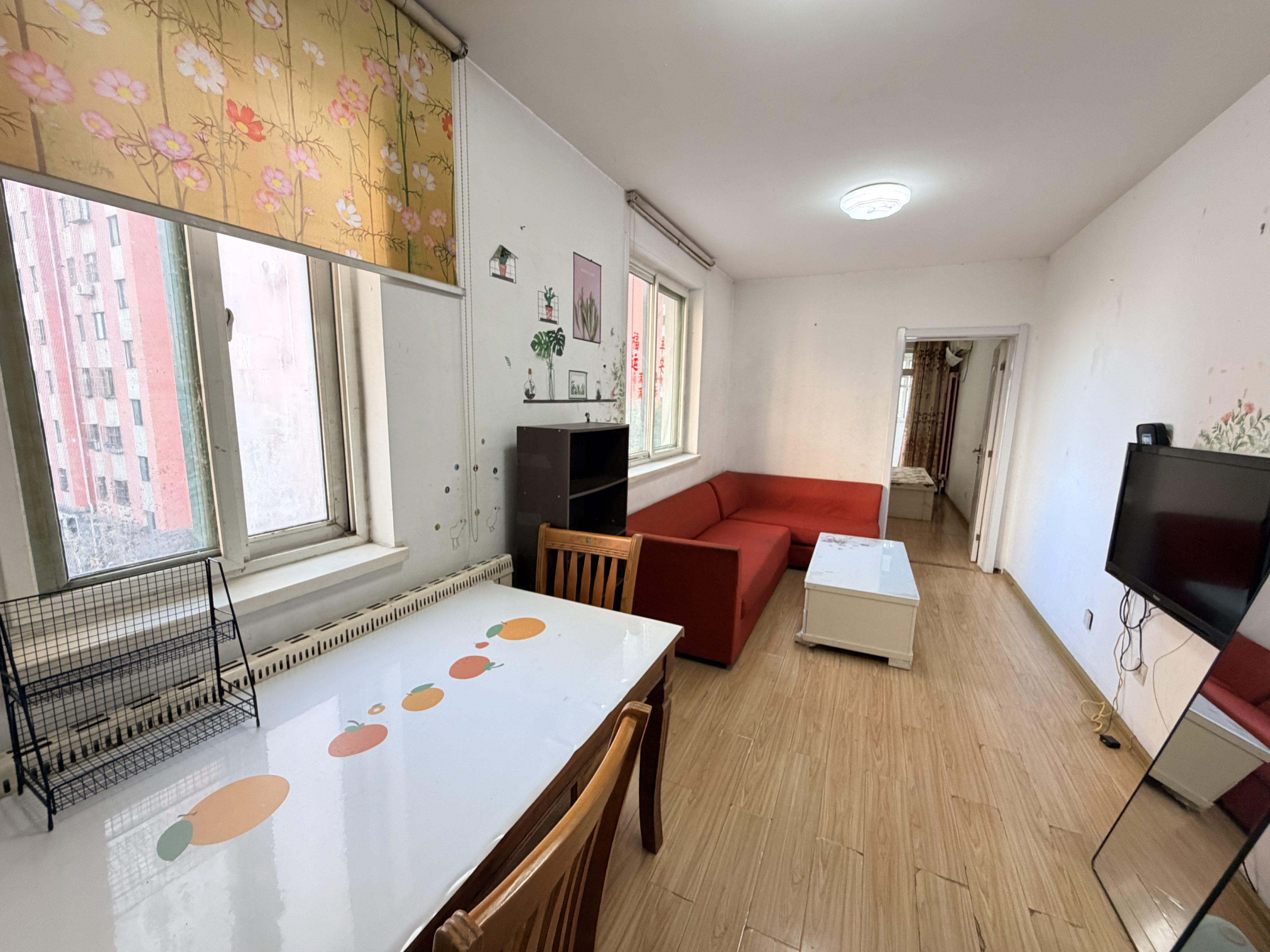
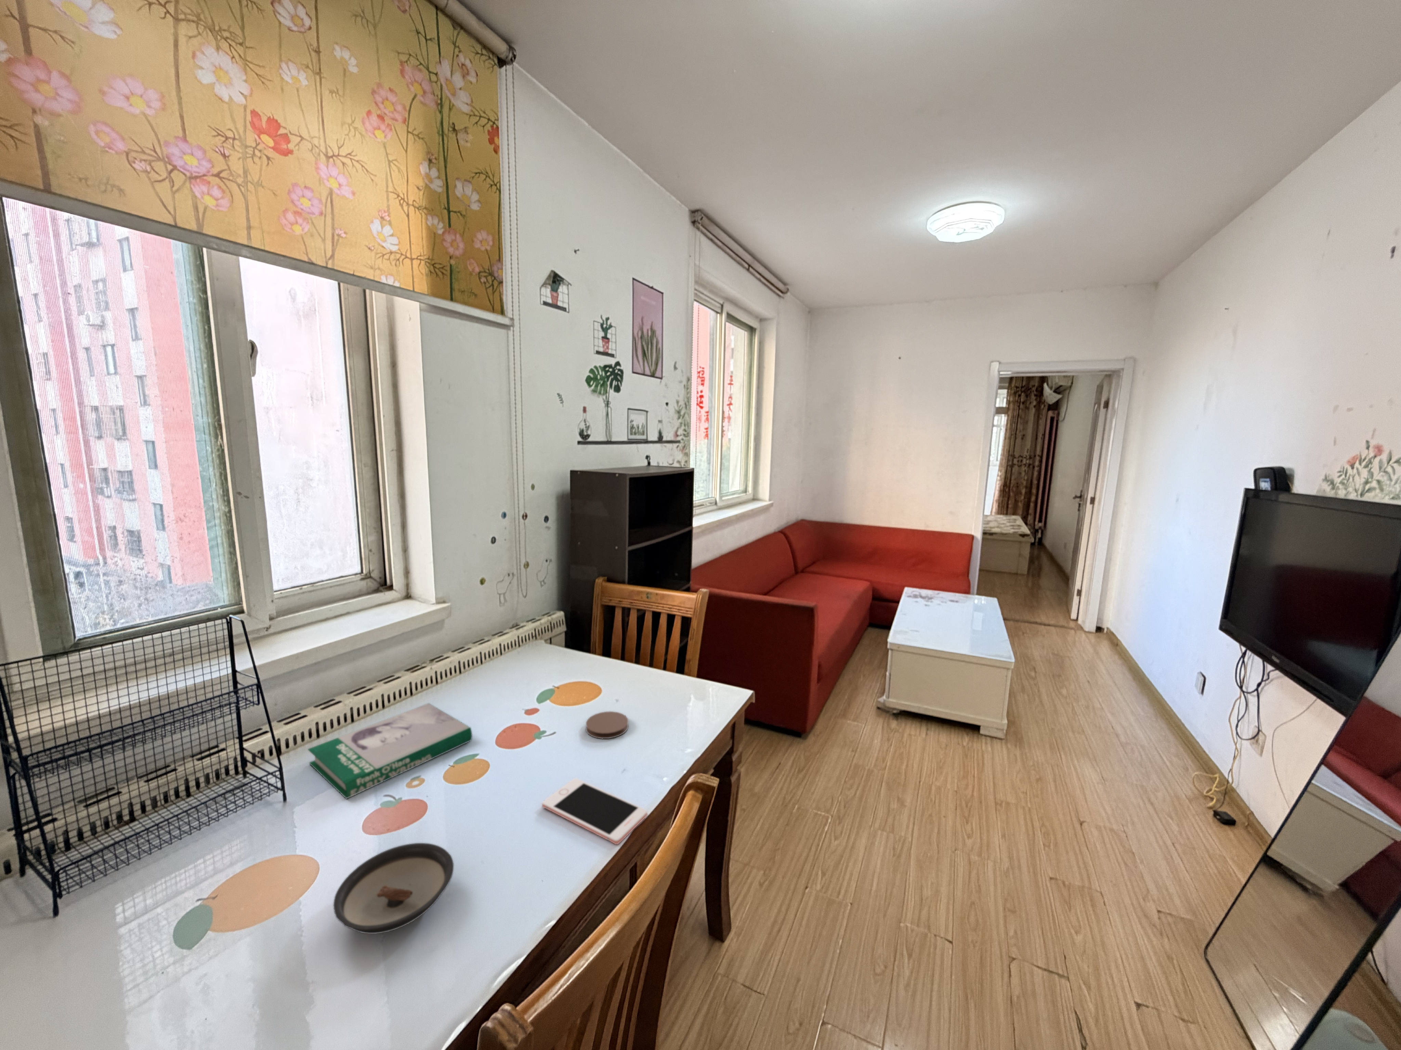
+ cell phone [542,778,648,845]
+ book [308,703,473,800]
+ saucer [333,843,454,934]
+ coaster [586,711,629,739]
